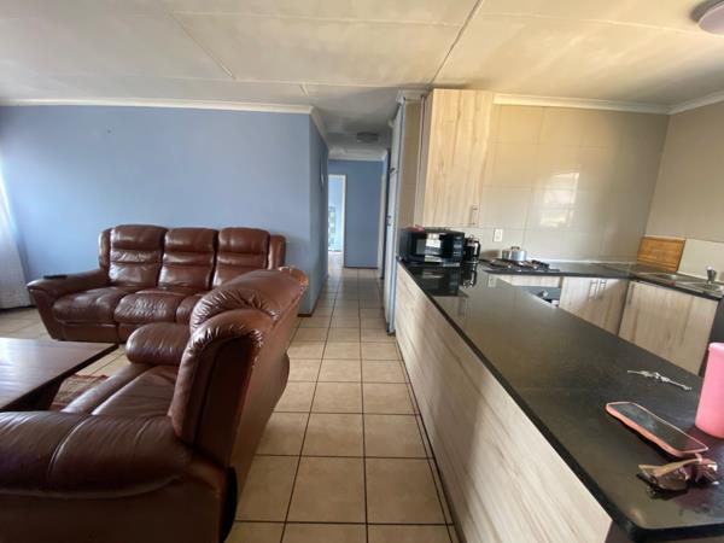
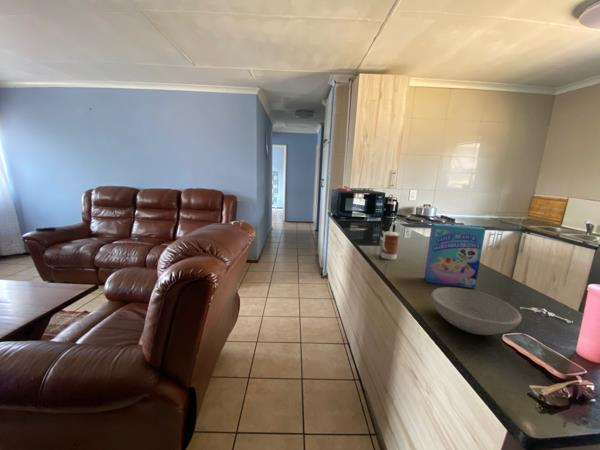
+ kettle [380,220,401,261]
+ bowl [430,286,523,336]
+ cereal box [423,223,487,289]
